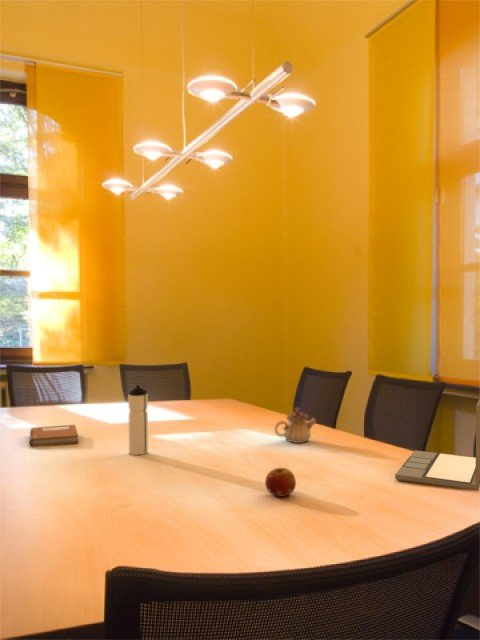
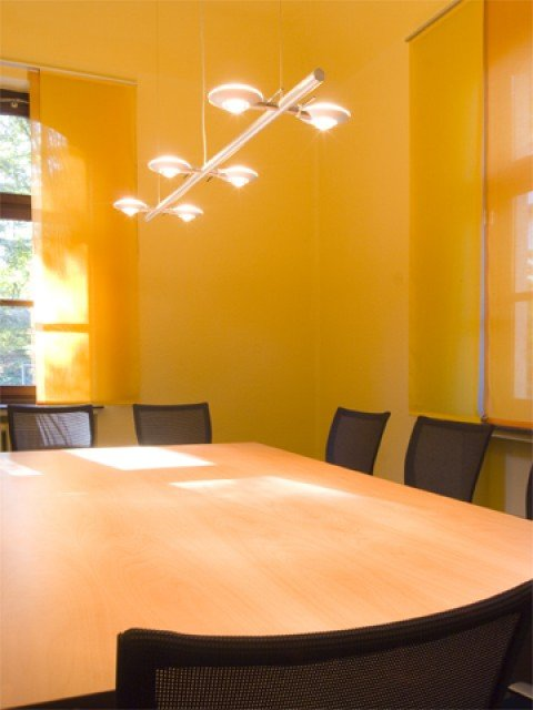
- fruit [264,467,297,498]
- laptop [394,399,480,492]
- notebook [28,424,79,448]
- teapot [274,406,317,444]
- water bottle [127,384,149,456]
